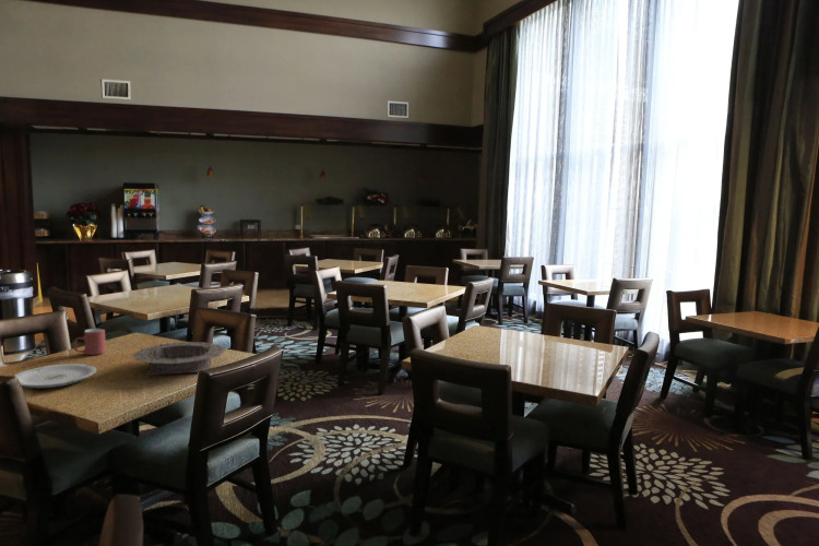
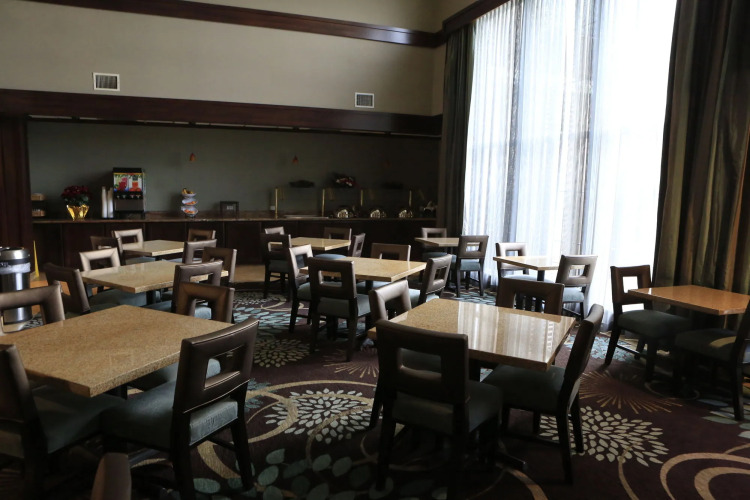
- plate [13,363,97,390]
- bowl [132,340,226,377]
- mug [73,328,107,356]
